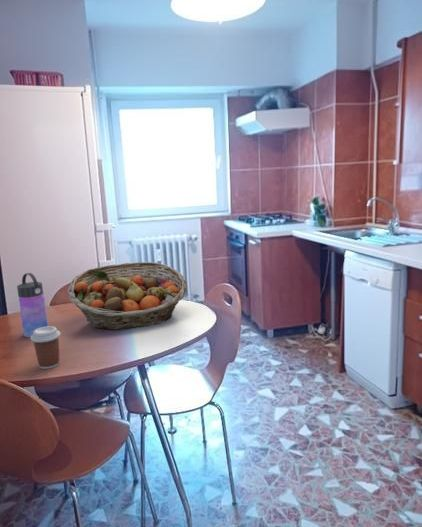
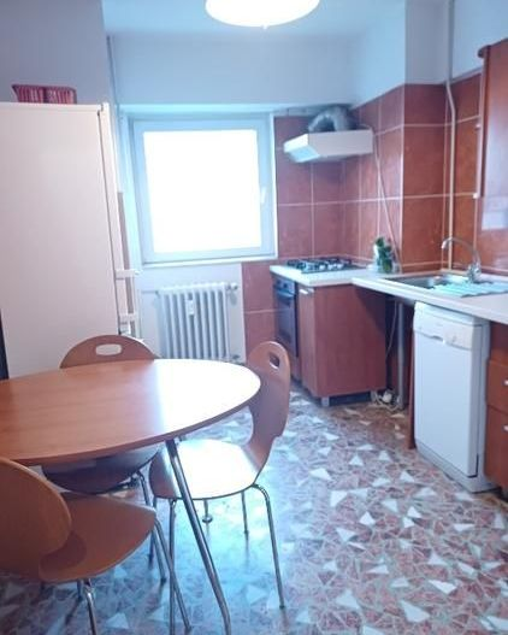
- water bottle [16,272,49,338]
- coffee cup [30,325,62,370]
- fruit basket [67,261,189,331]
